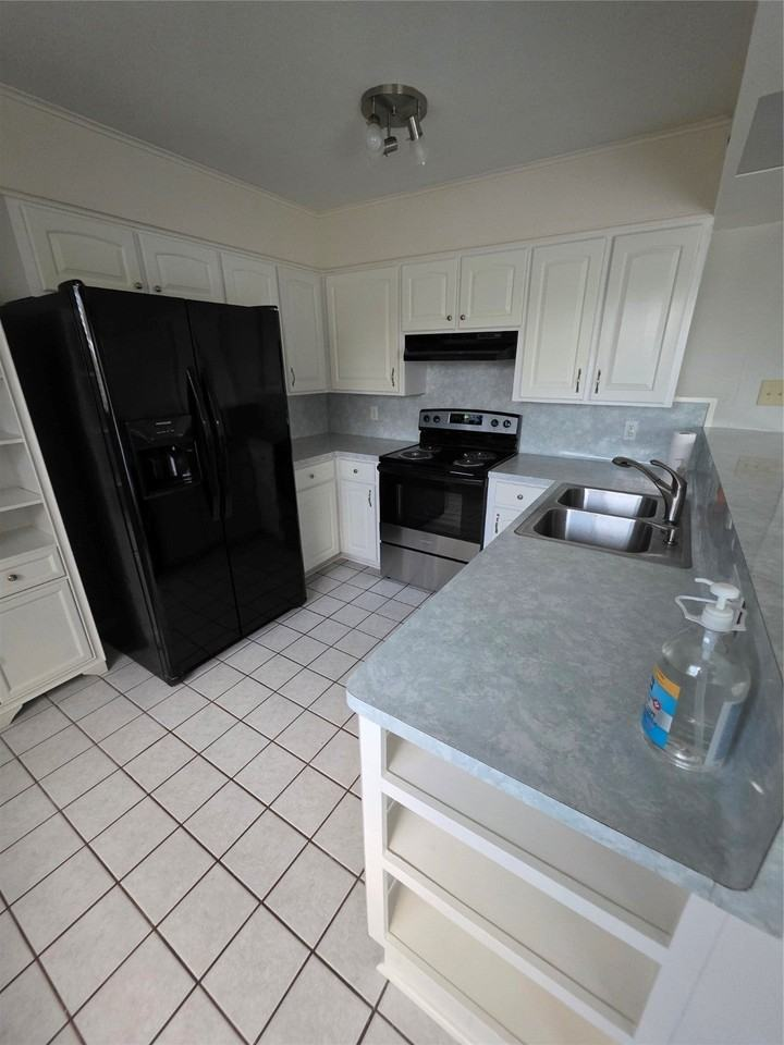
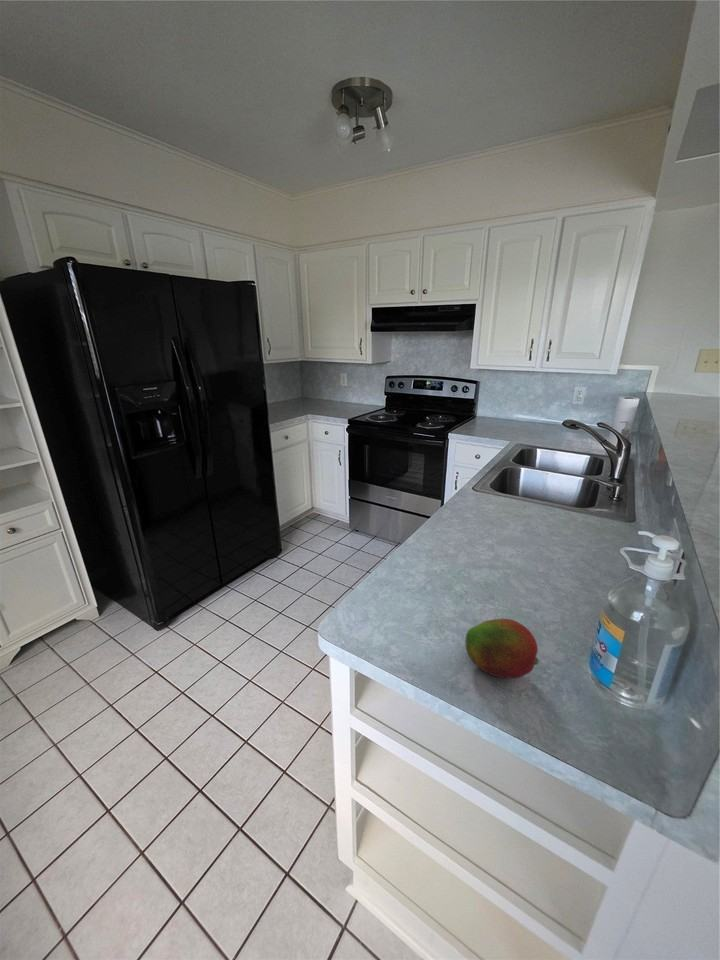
+ fruit [464,618,539,680]
